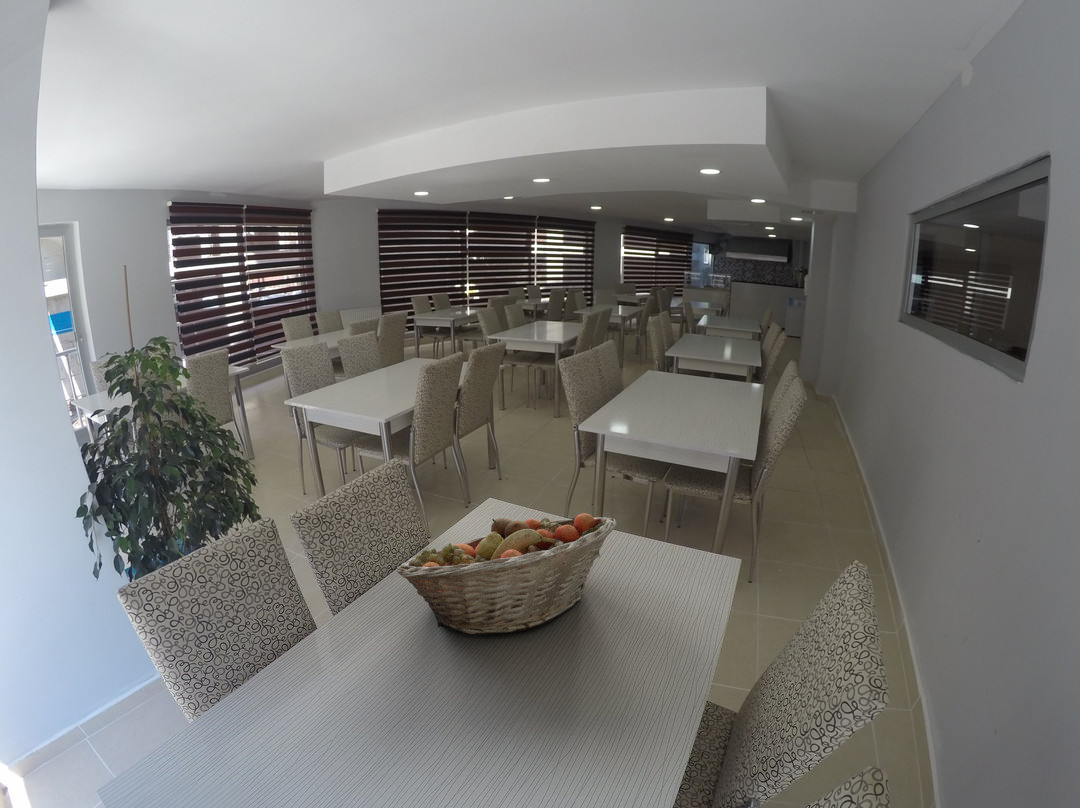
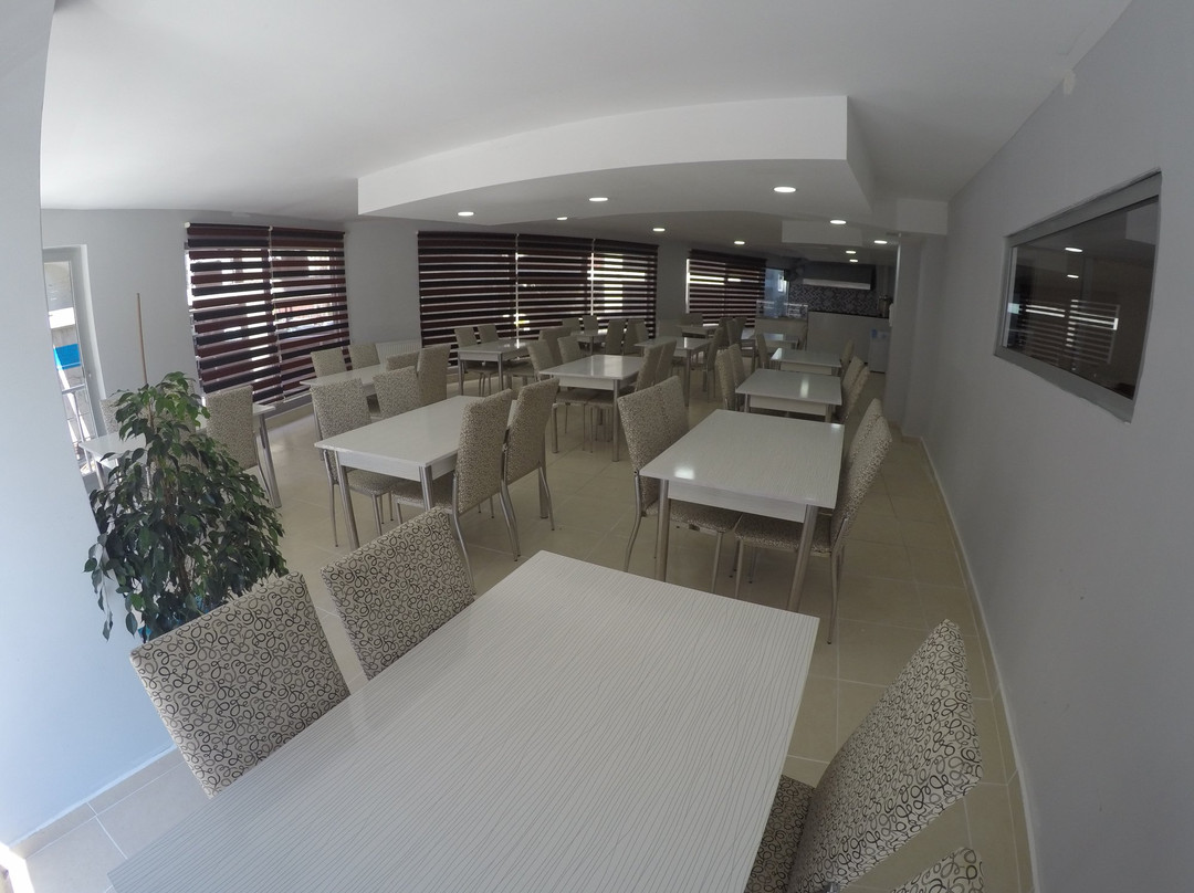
- fruit basket [396,512,617,635]
